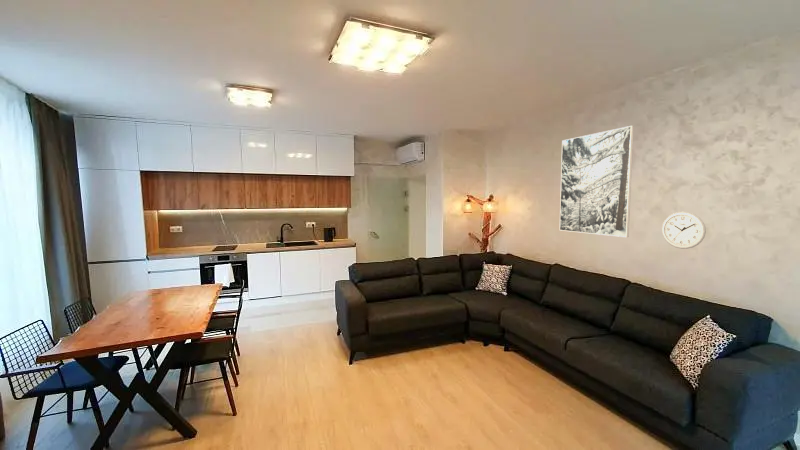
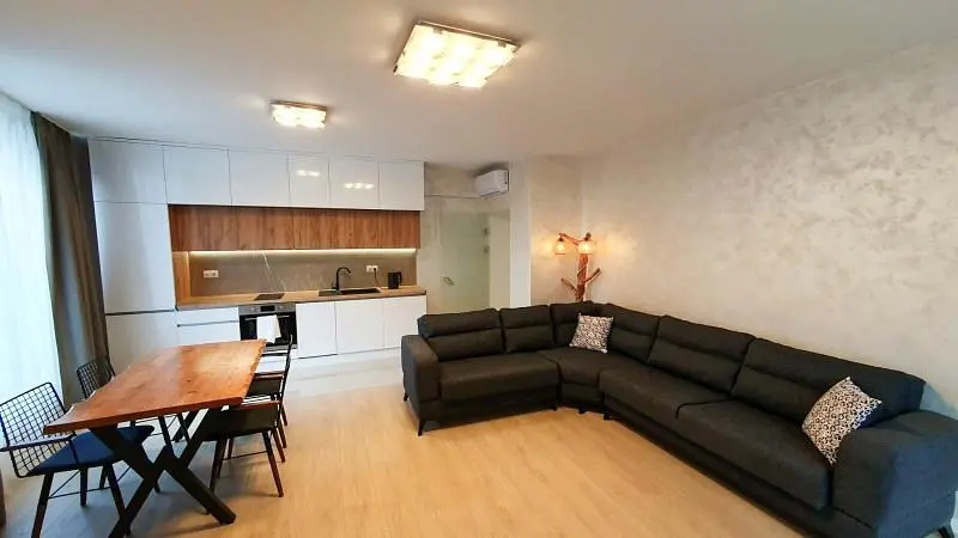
- wall clock [661,211,707,250]
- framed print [559,125,635,238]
